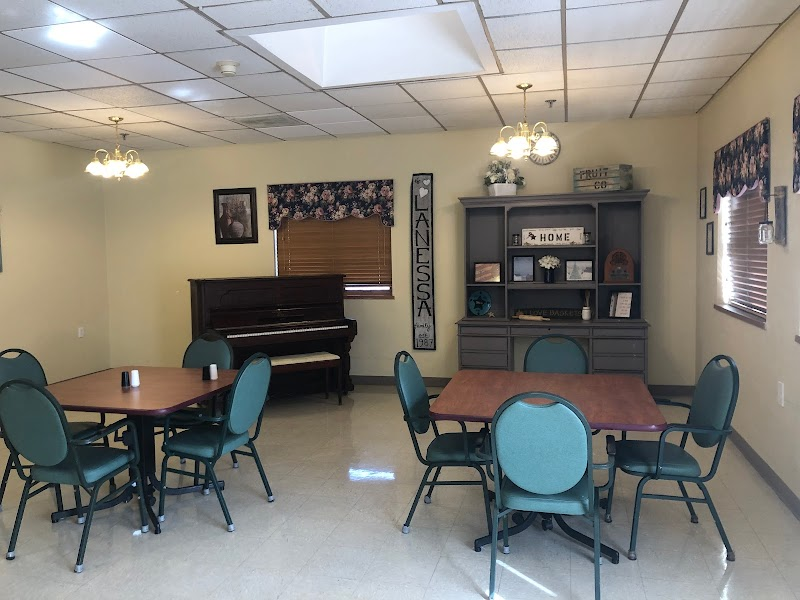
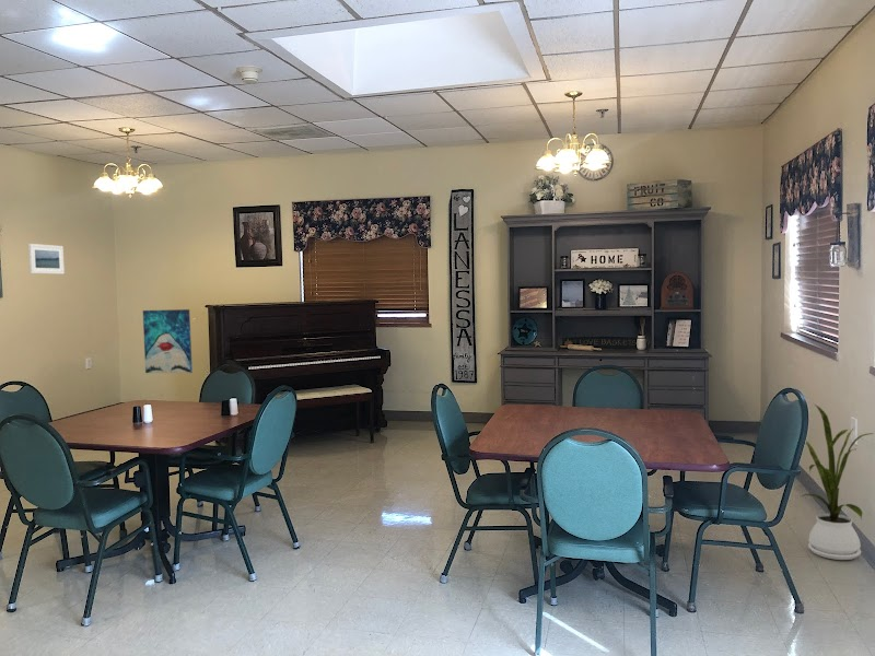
+ house plant [798,403,875,561]
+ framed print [27,243,66,276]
+ wall art [142,308,194,374]
